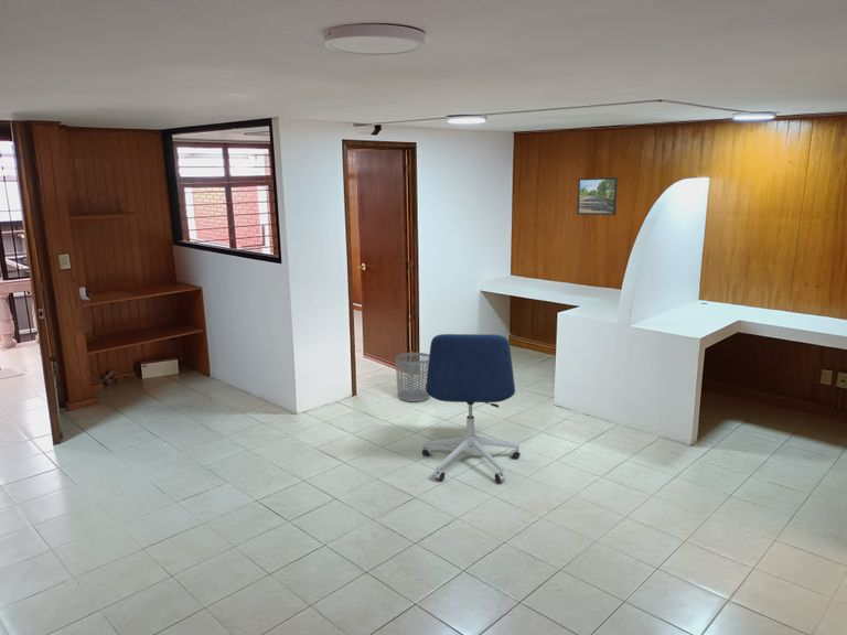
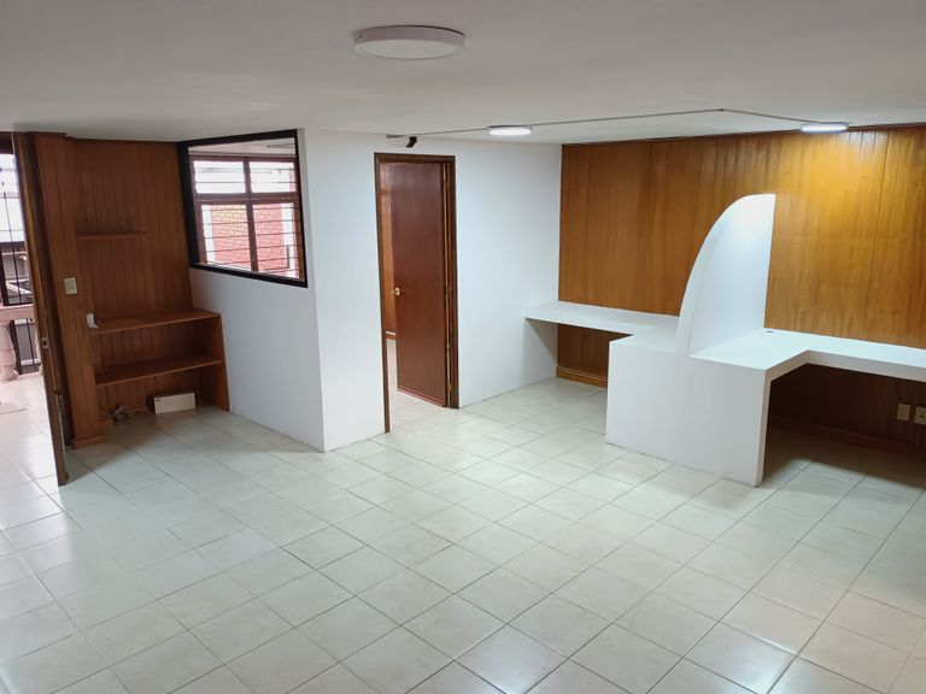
- office chair [420,333,522,483]
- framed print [576,176,619,216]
- waste bin [395,352,431,402]
